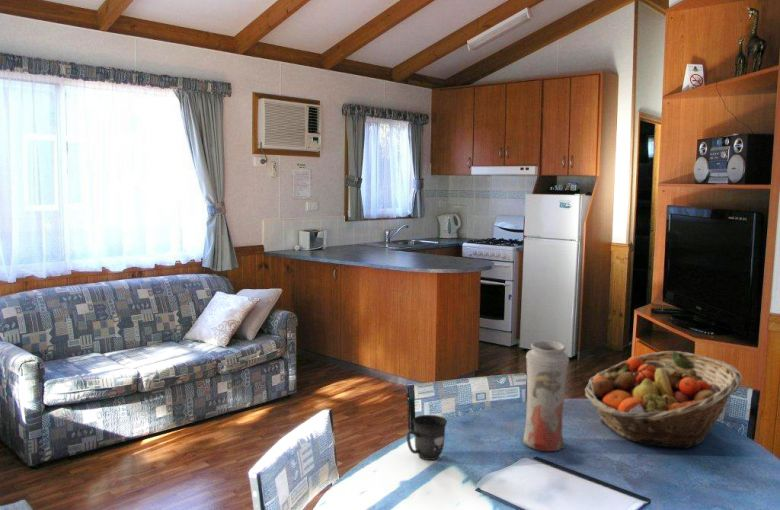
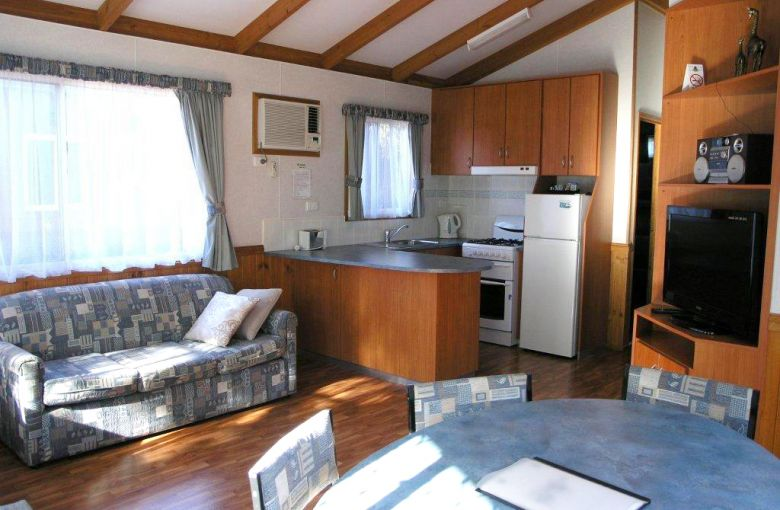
- fruit basket [584,350,743,449]
- mug [406,414,448,461]
- vase [521,339,570,452]
